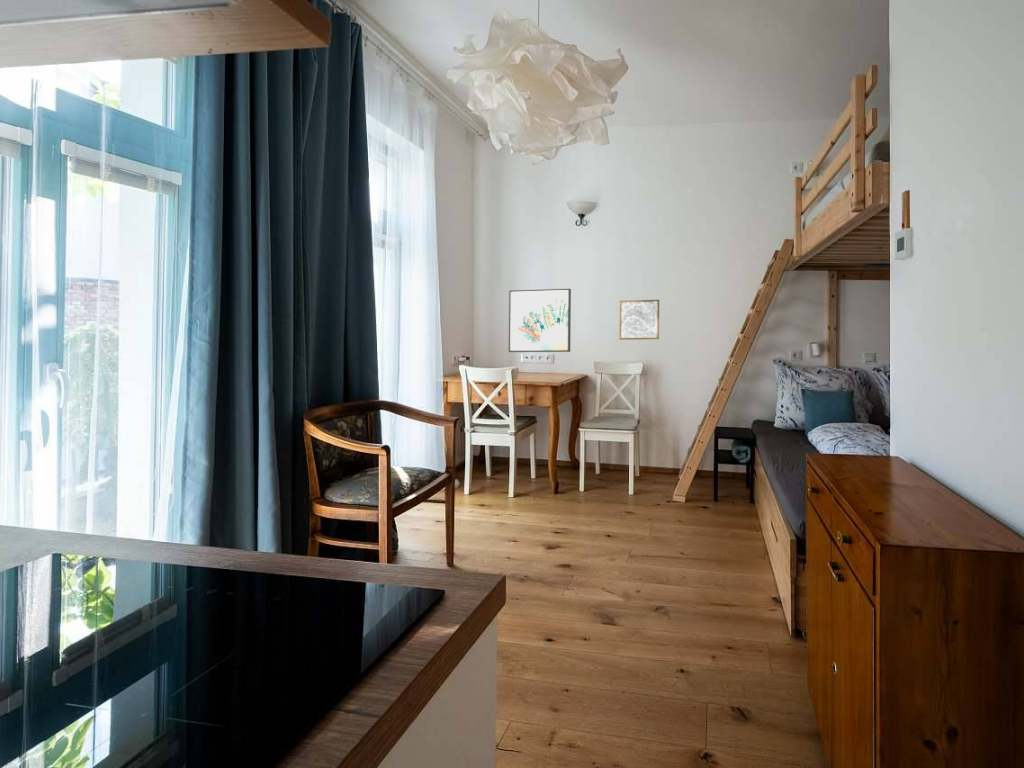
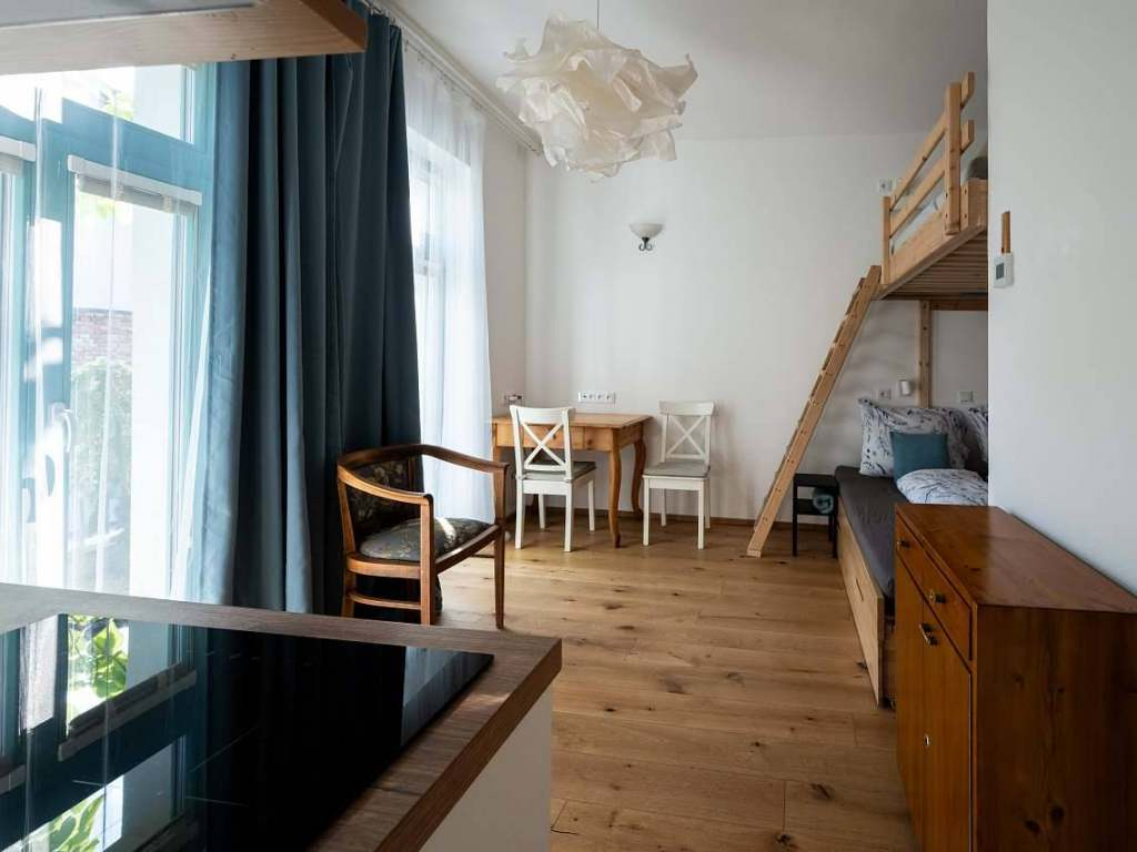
- wall art [508,288,572,353]
- wall art [618,299,660,341]
